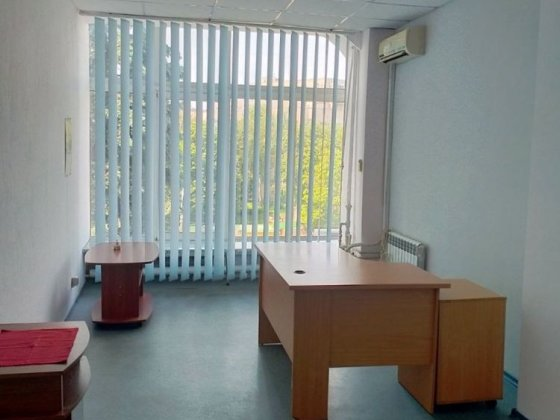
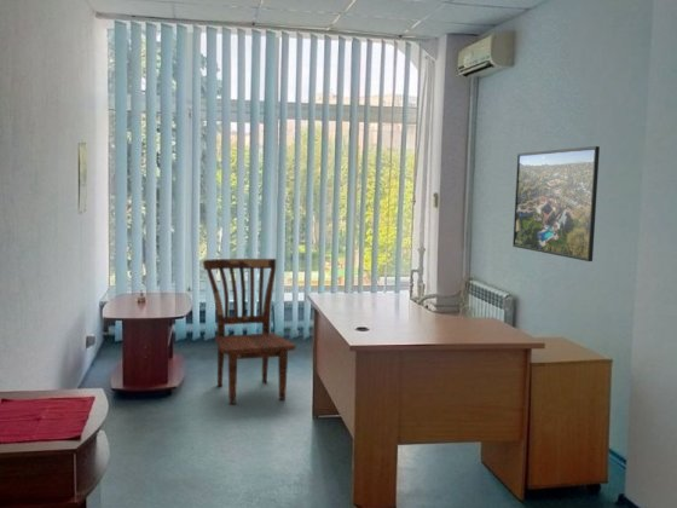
+ dining chair [202,258,296,405]
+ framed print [511,145,601,262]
